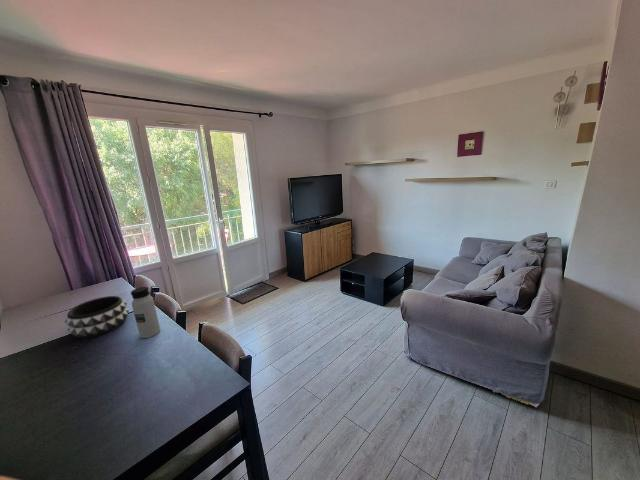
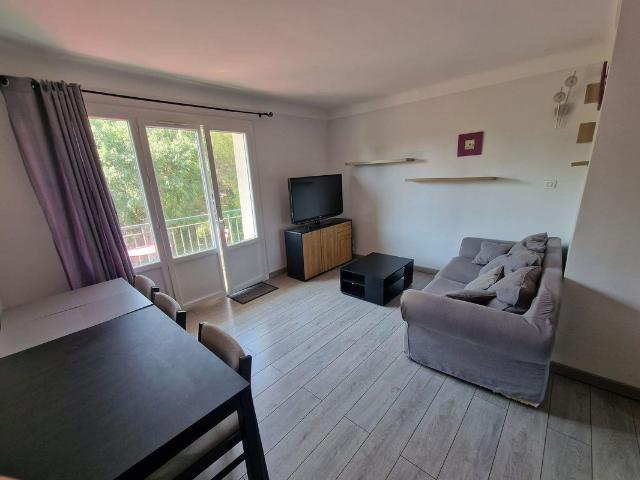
- water bottle [130,286,161,339]
- decorative bowl [63,295,130,339]
